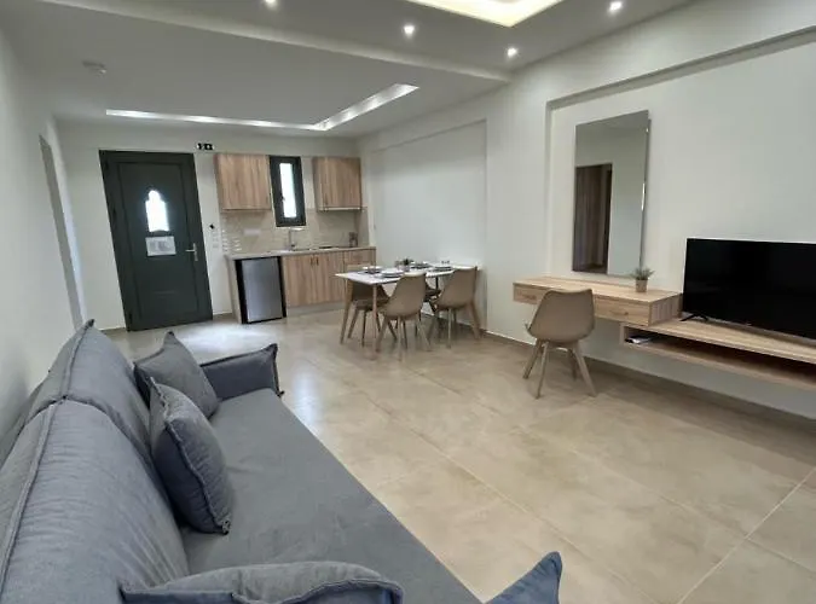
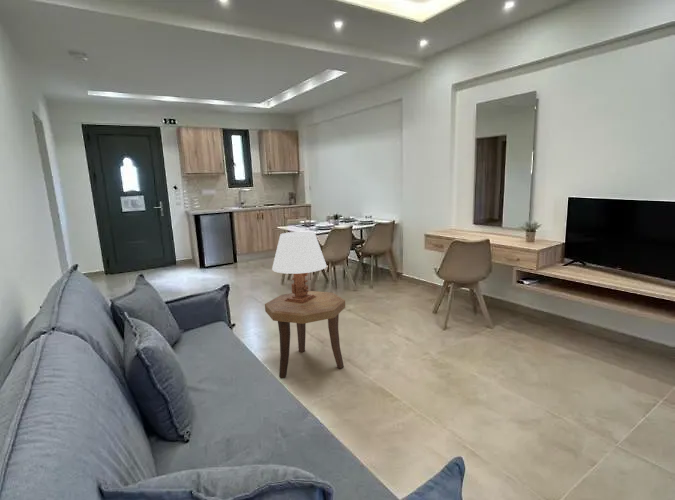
+ table lamp [271,231,327,303]
+ side table [264,290,346,380]
